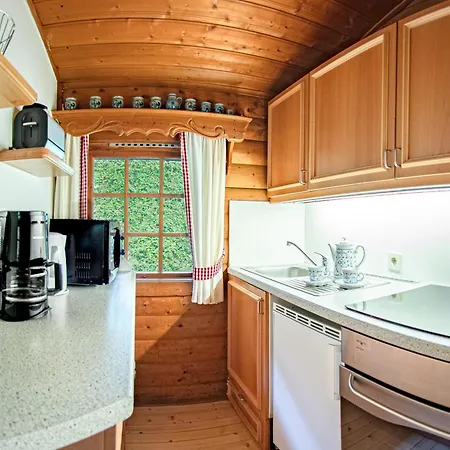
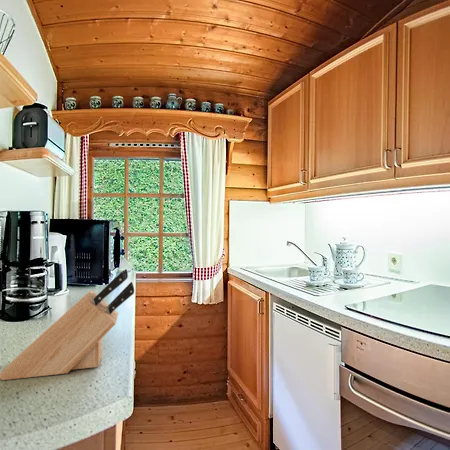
+ knife block [0,268,135,381]
